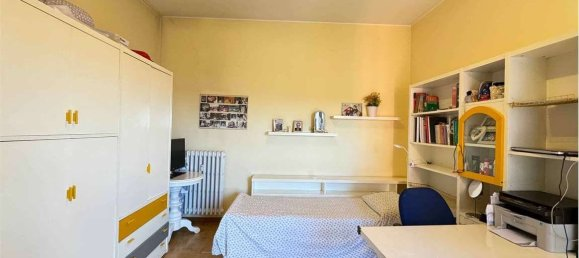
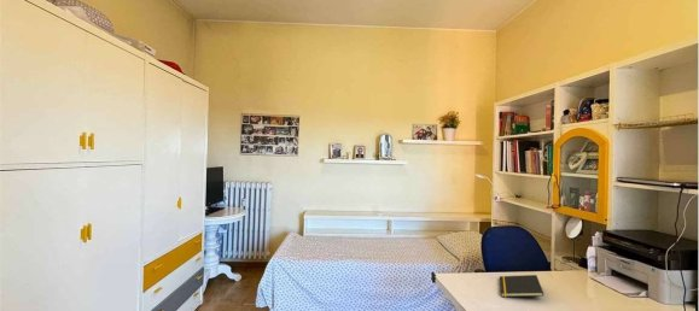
+ notepad [499,274,546,298]
